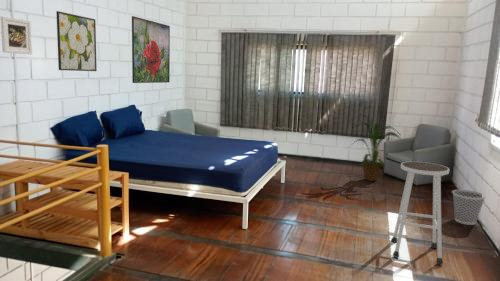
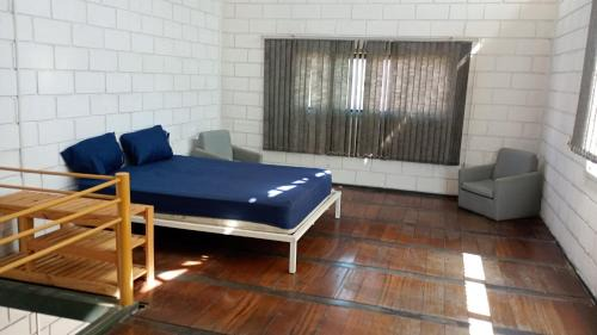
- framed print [55,10,98,72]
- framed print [0,15,33,55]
- house plant [348,112,403,182]
- wastebasket [451,189,486,226]
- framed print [131,15,171,84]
- stool [390,161,450,265]
